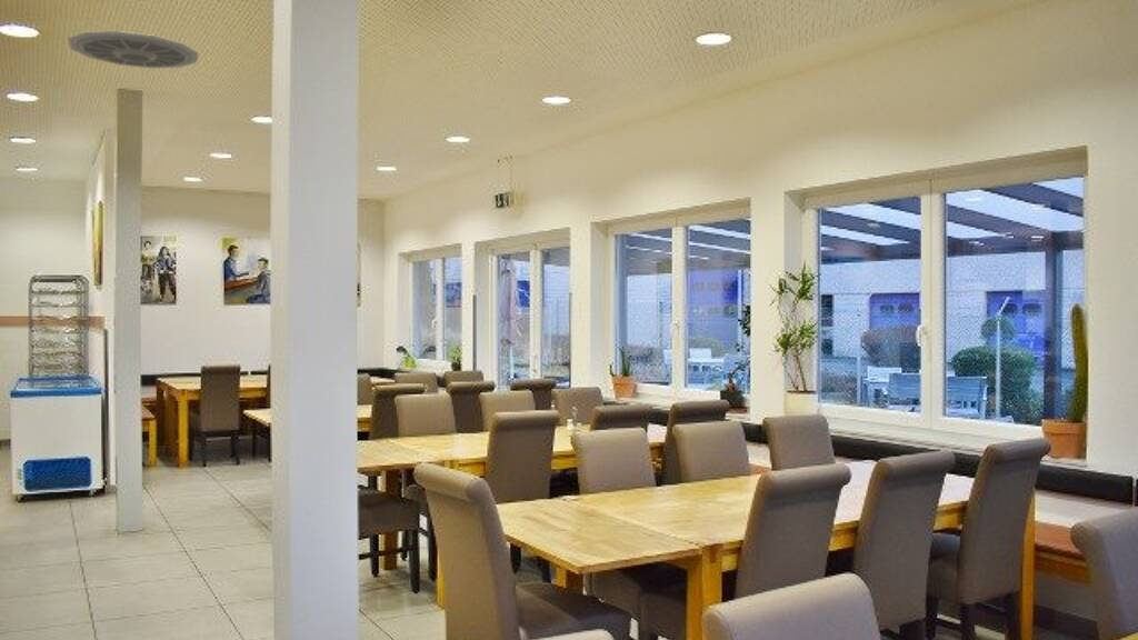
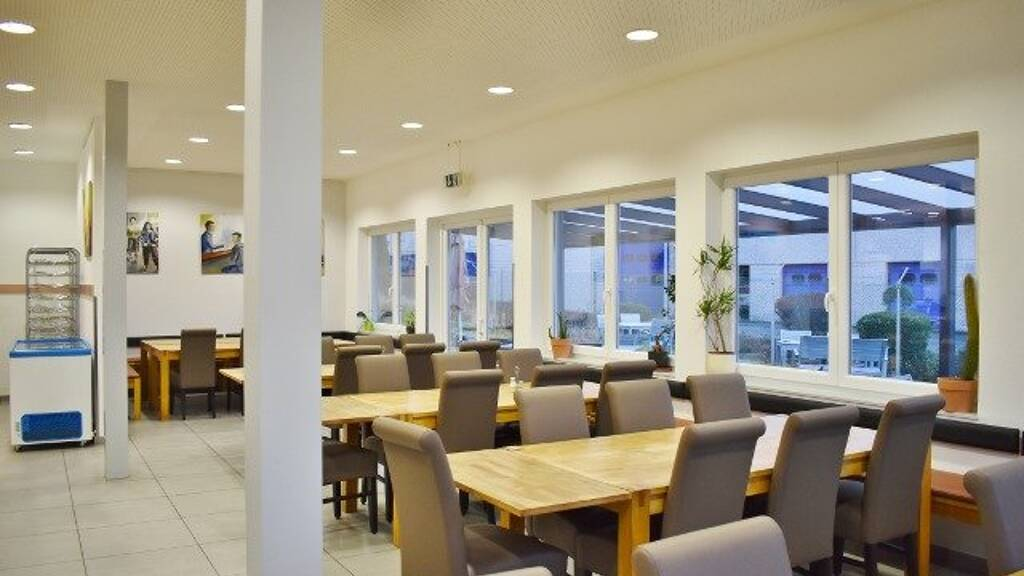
- ceiling vent [67,30,200,69]
